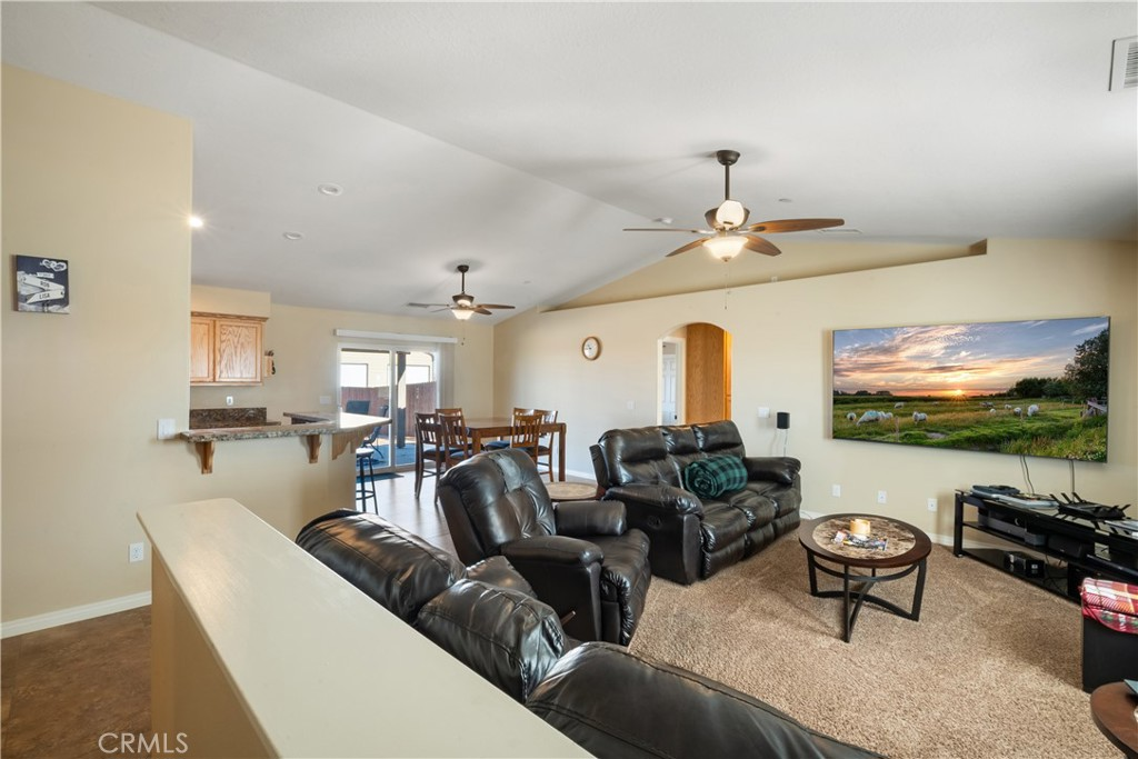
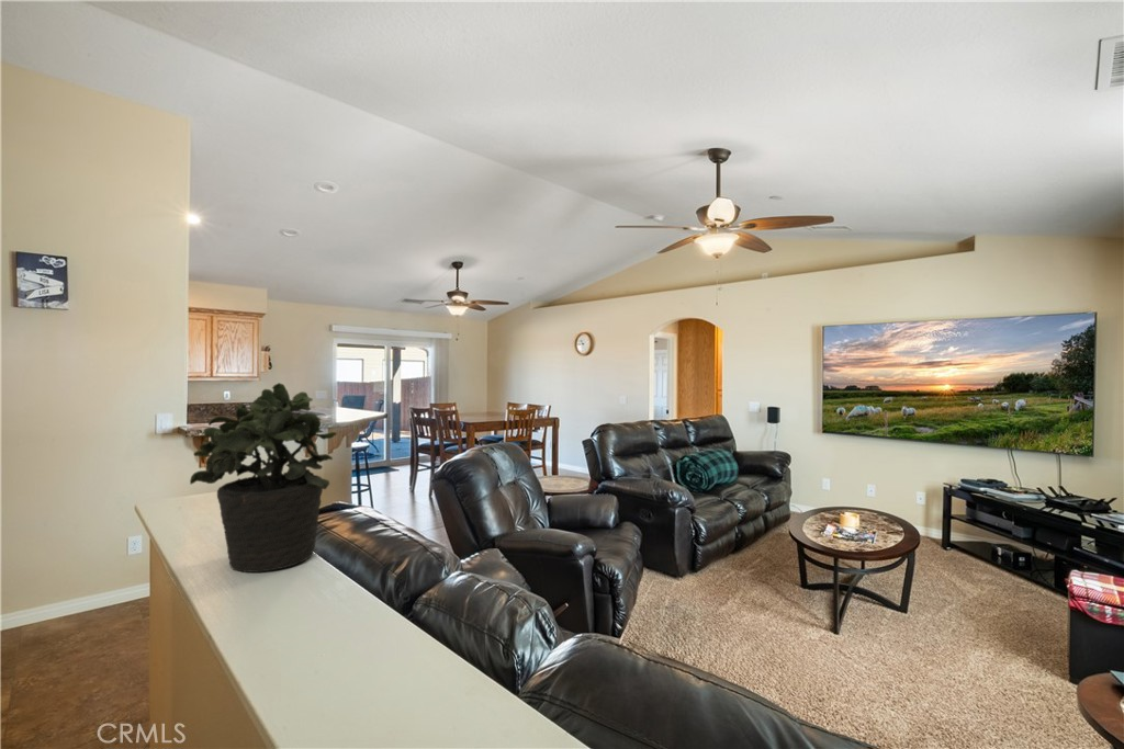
+ potted plant [189,382,338,574]
